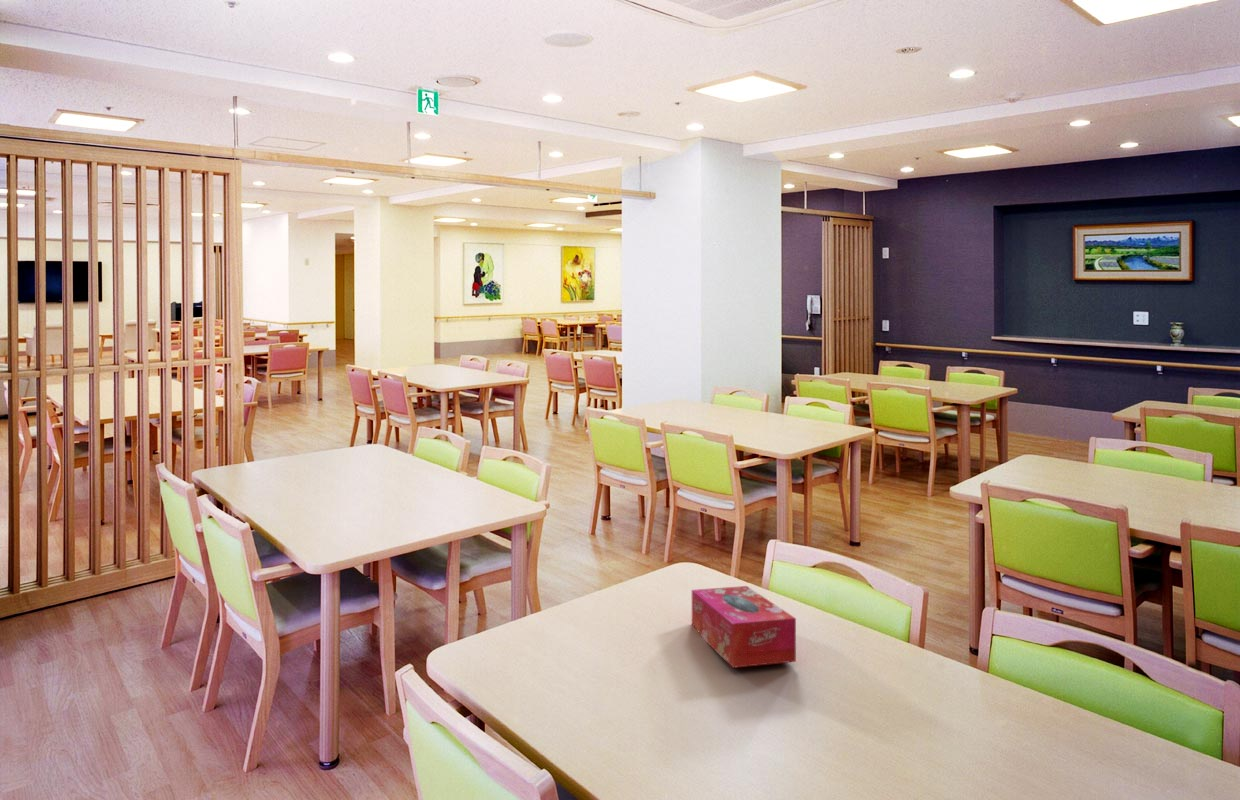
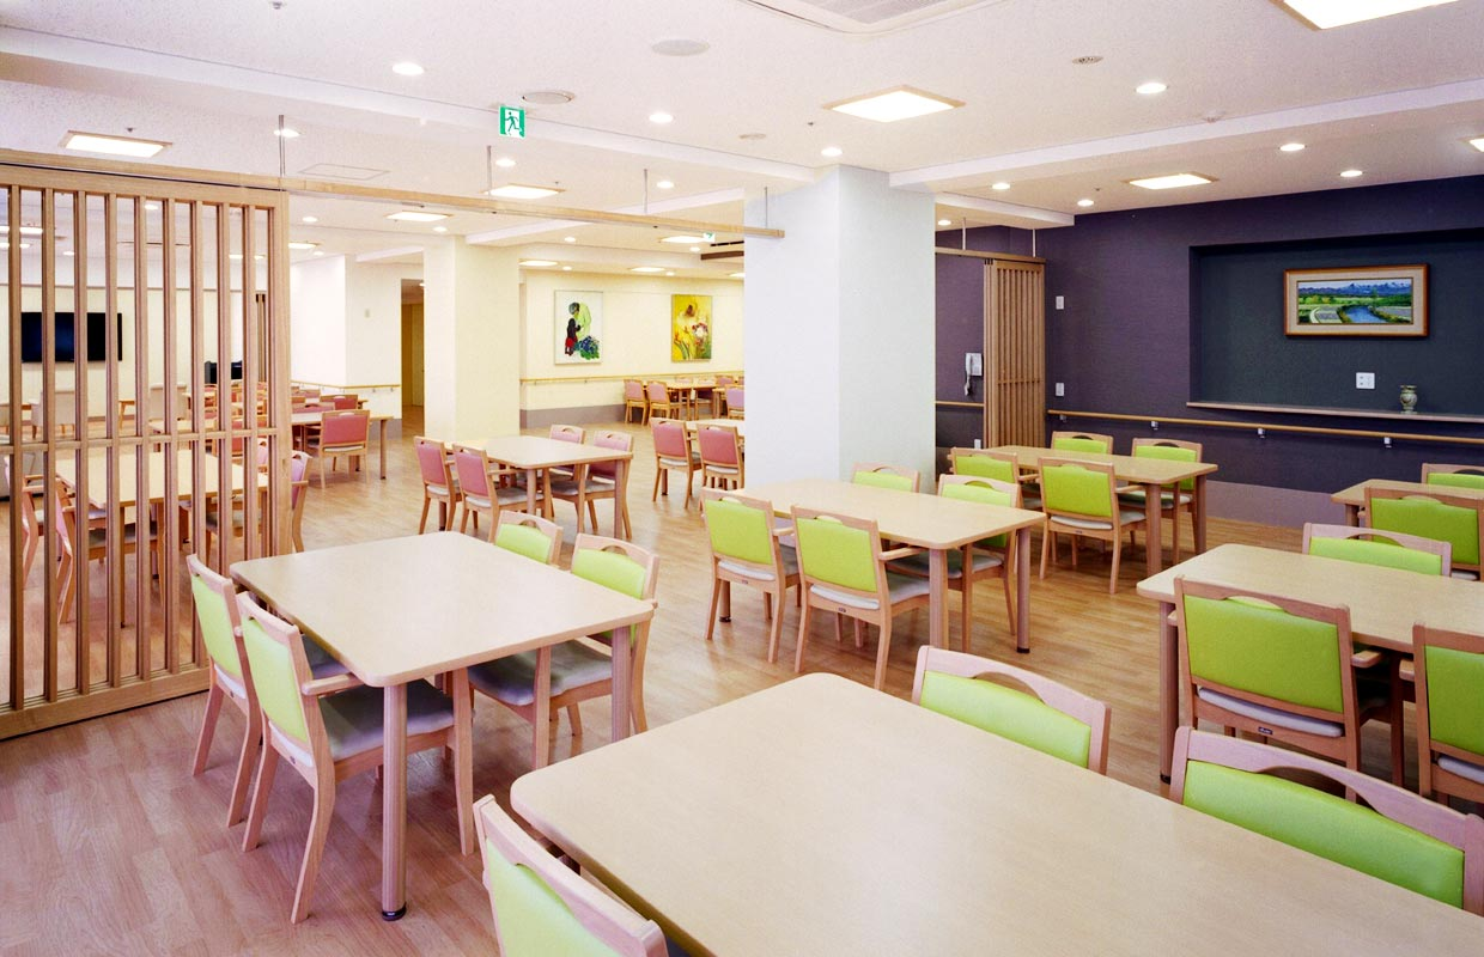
- tissue box [691,585,797,669]
